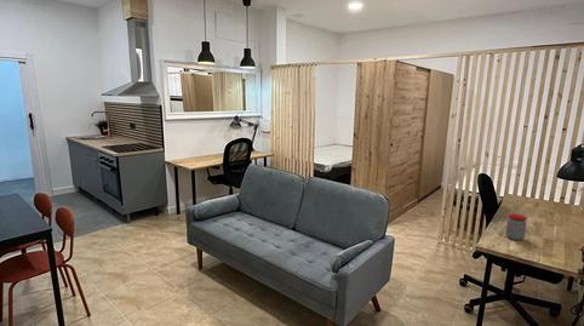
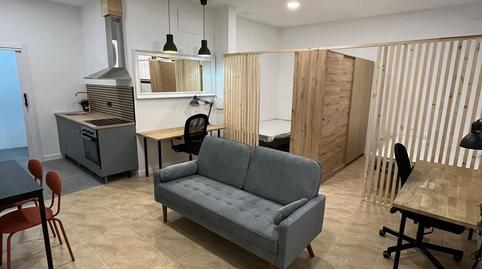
- jar [504,212,528,241]
